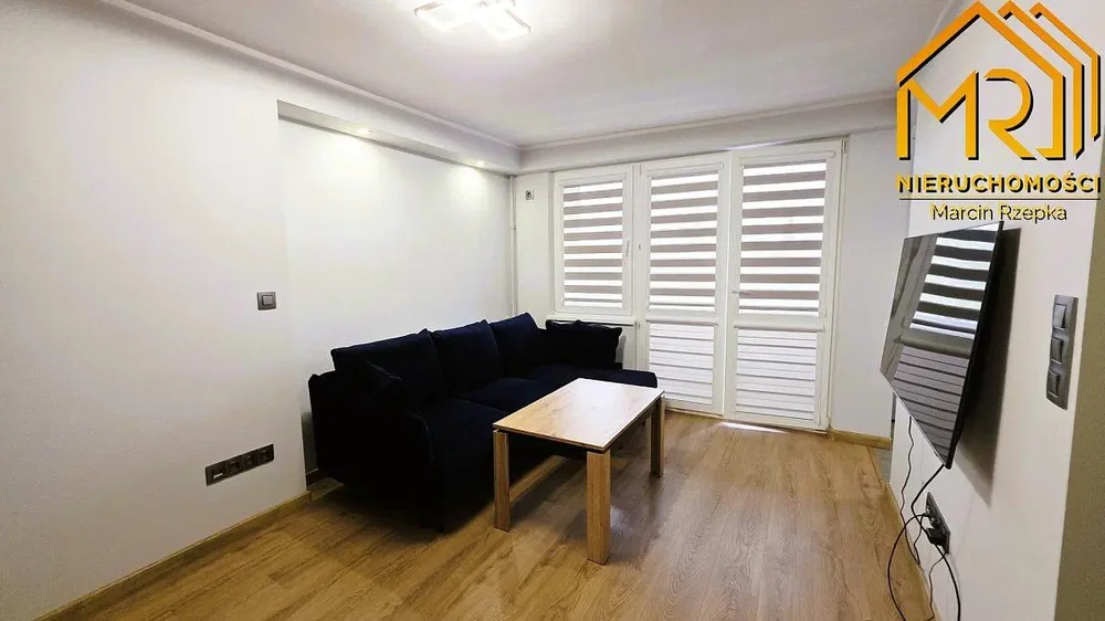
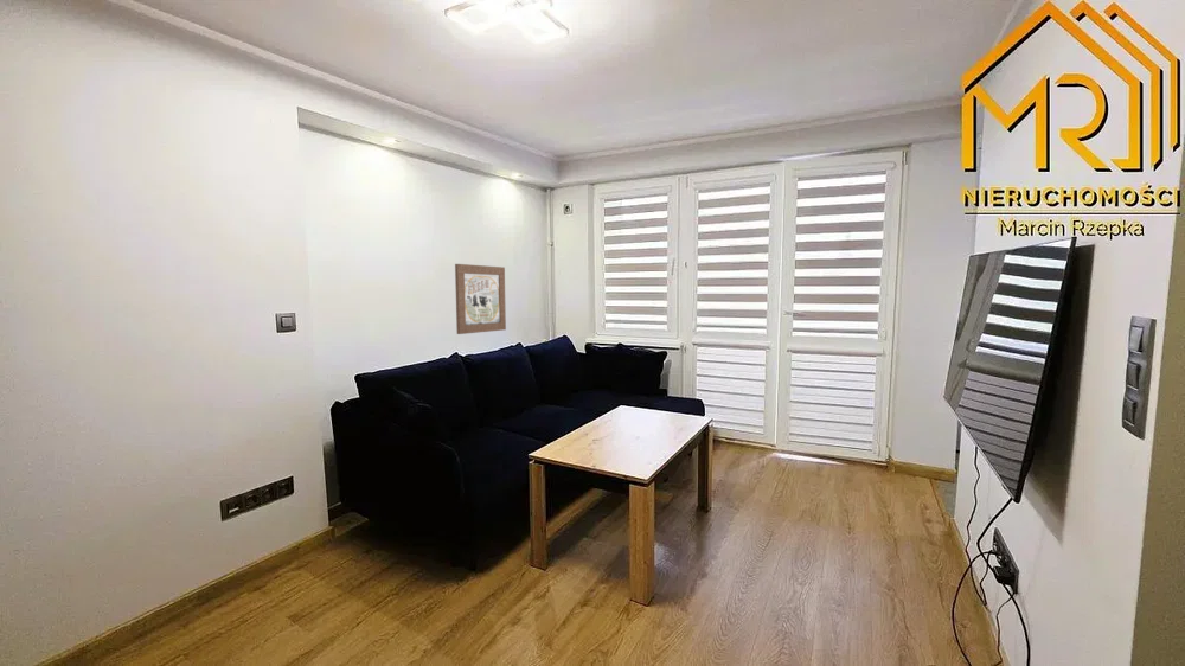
+ wall art [454,263,507,335]
